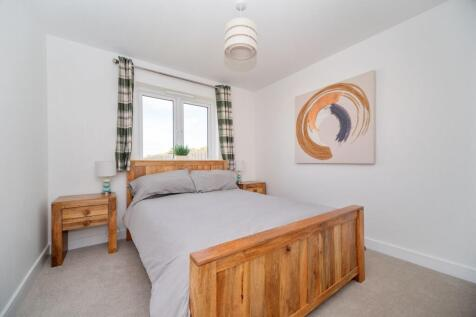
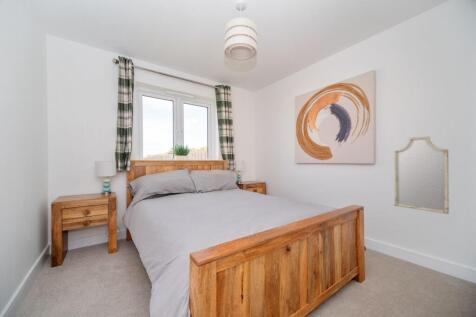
+ home mirror [393,135,450,215]
